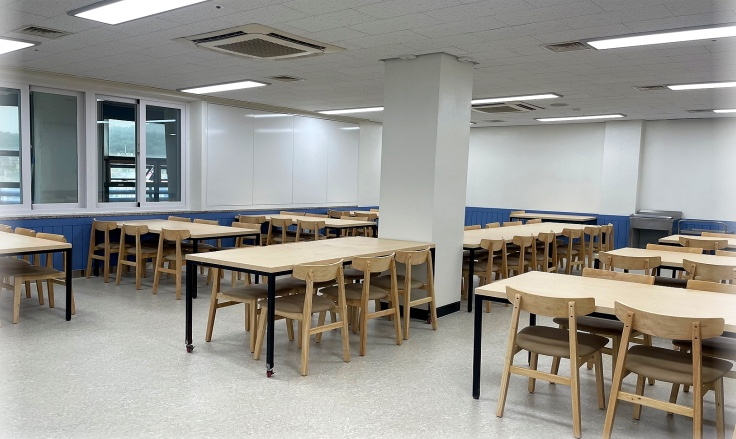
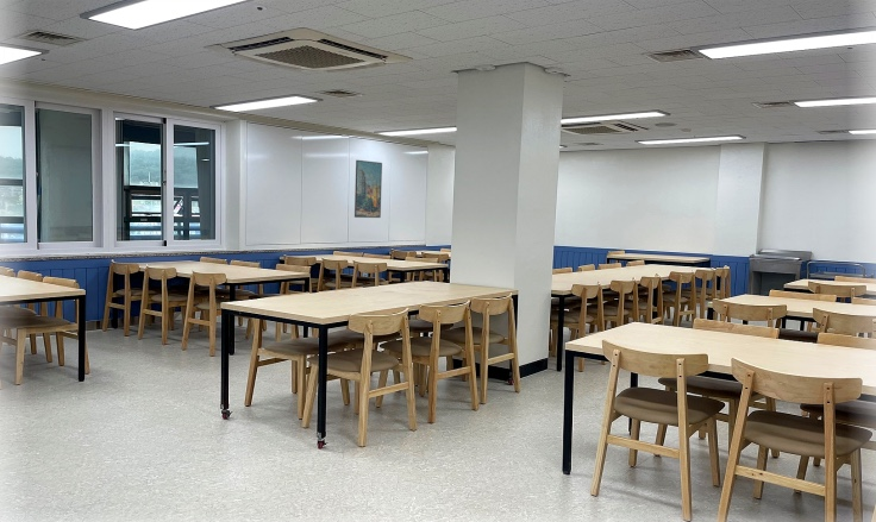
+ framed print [353,159,383,219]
